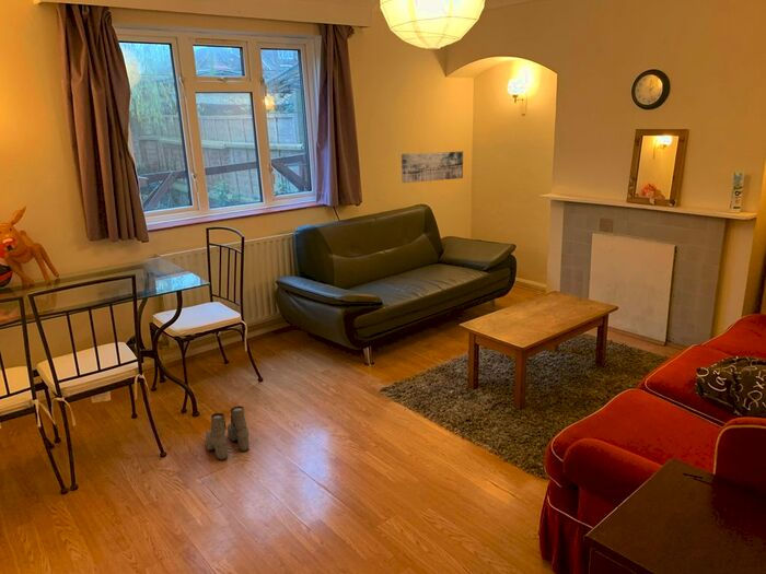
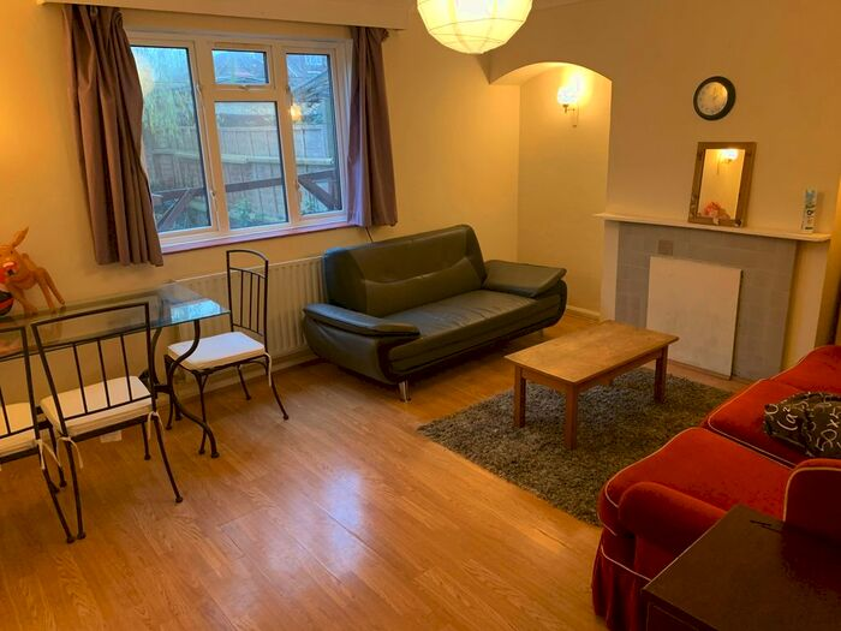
- wall art [401,151,464,184]
- boots [205,405,251,460]
